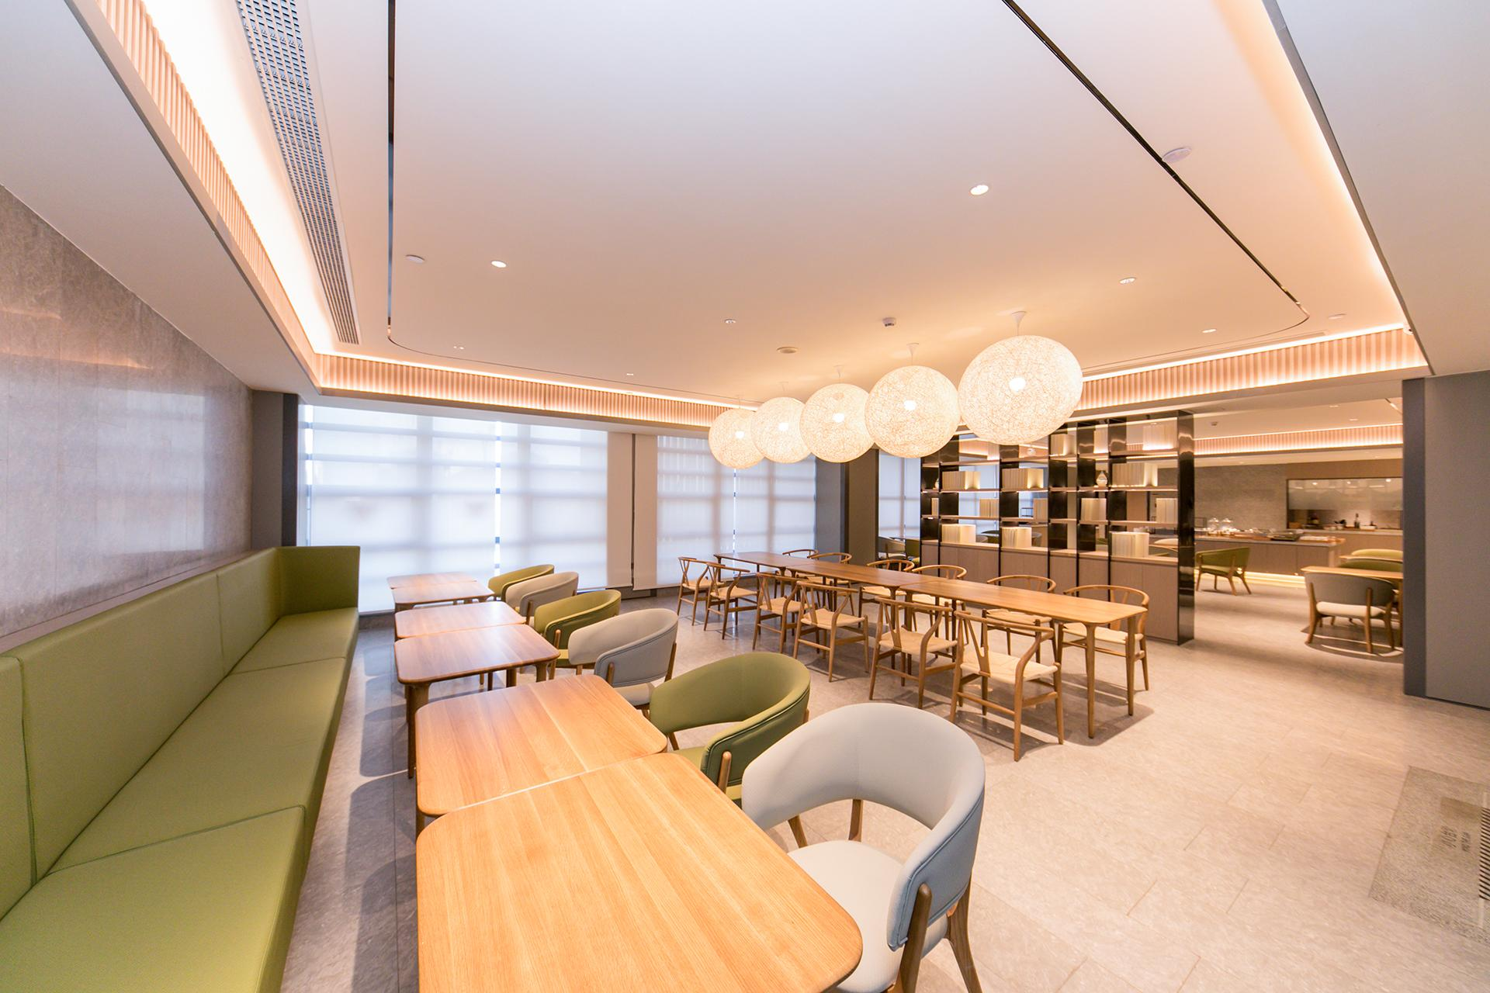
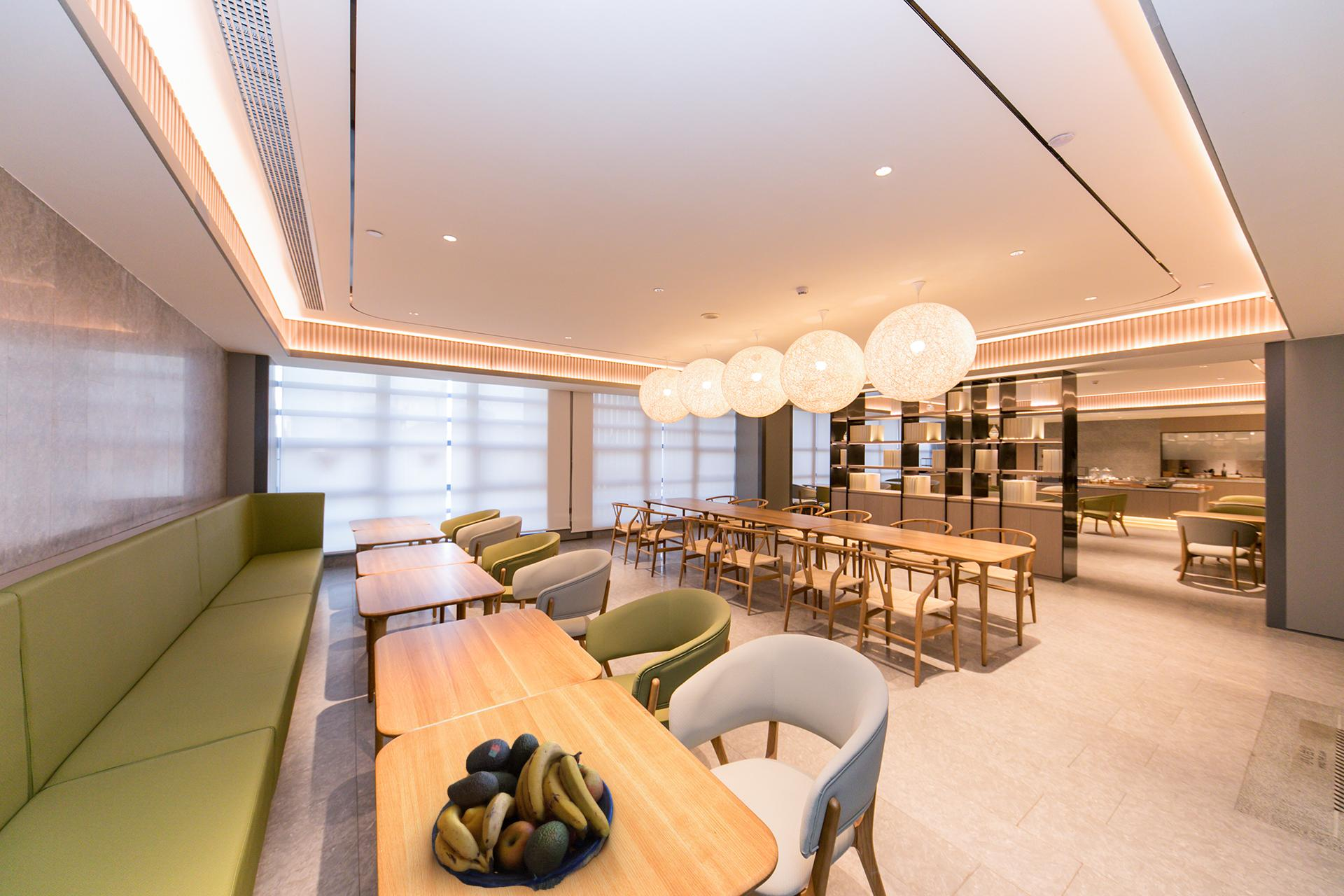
+ fruit bowl [431,733,614,893]
